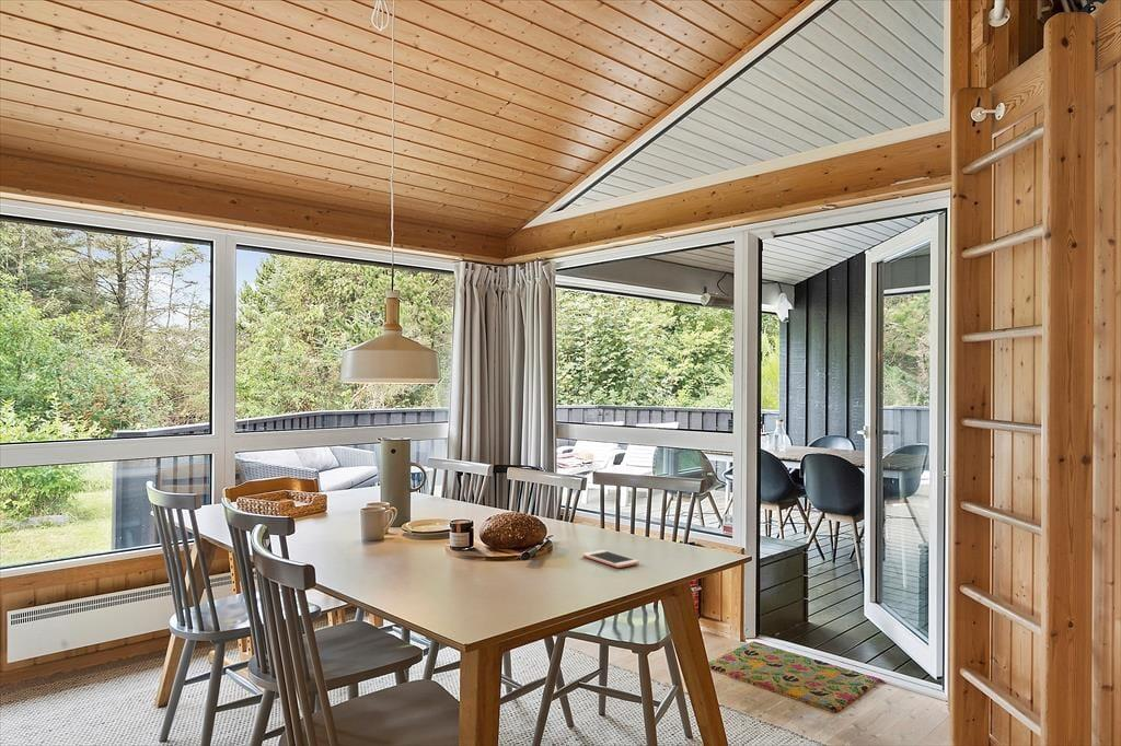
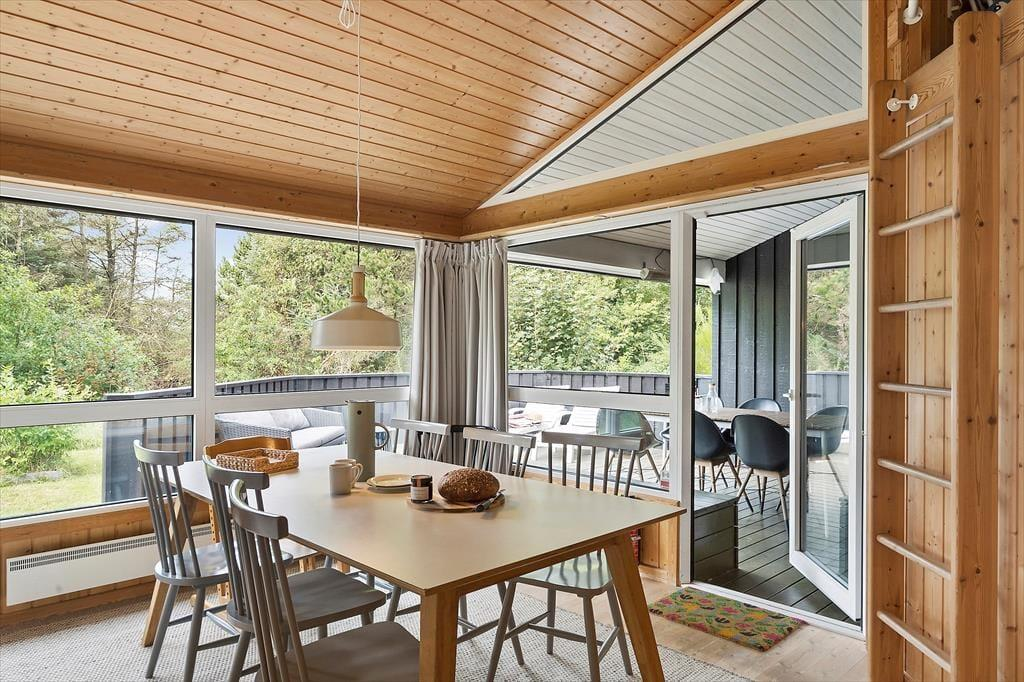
- cell phone [581,549,640,569]
